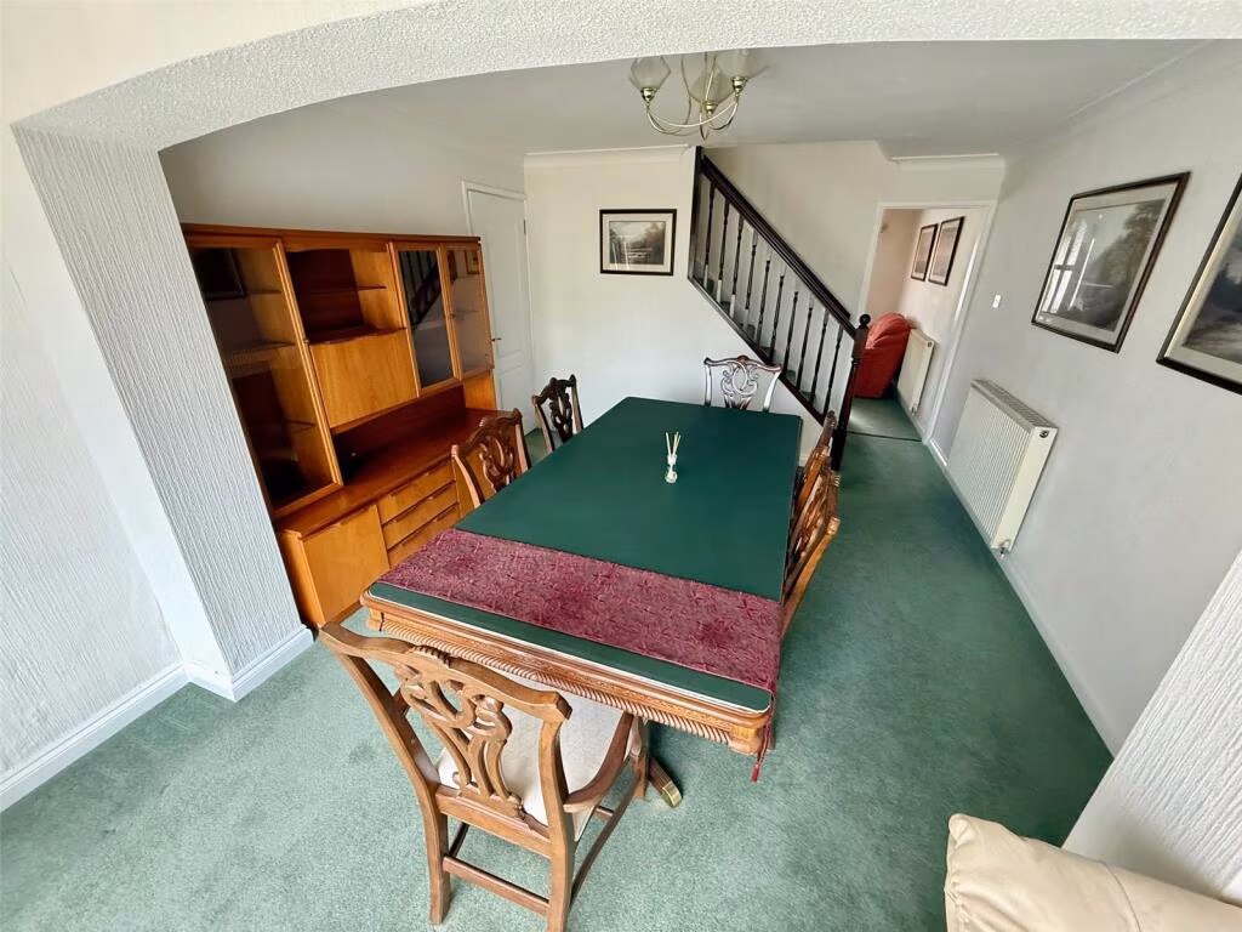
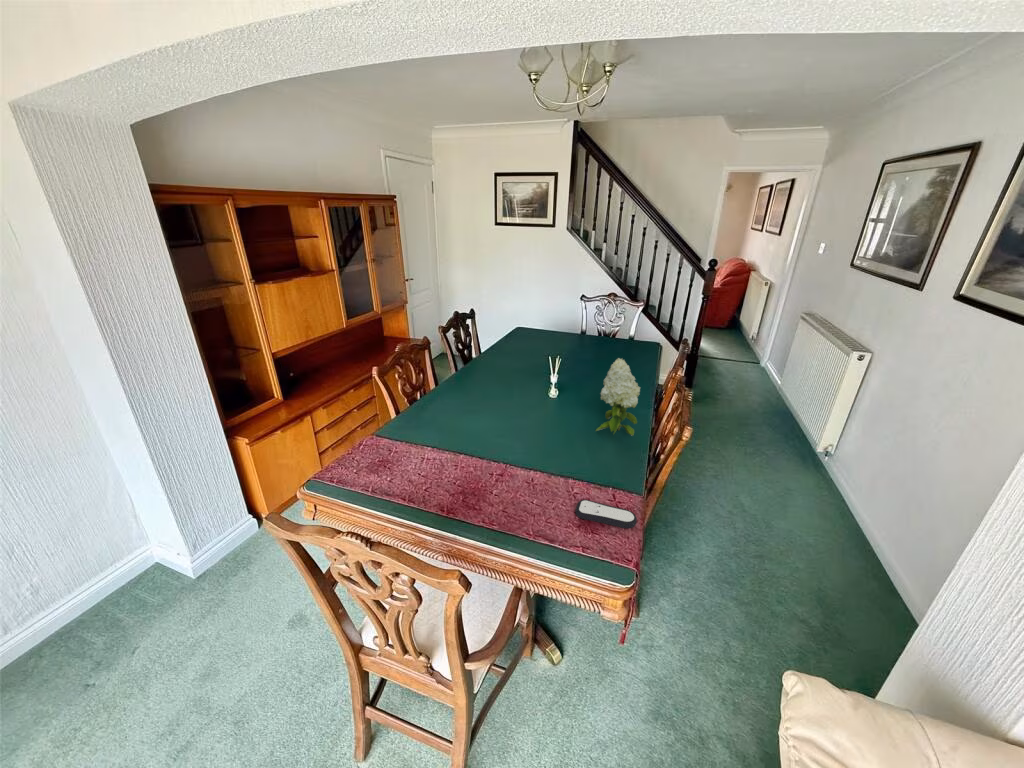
+ remote control [575,499,638,529]
+ flower [595,357,641,437]
